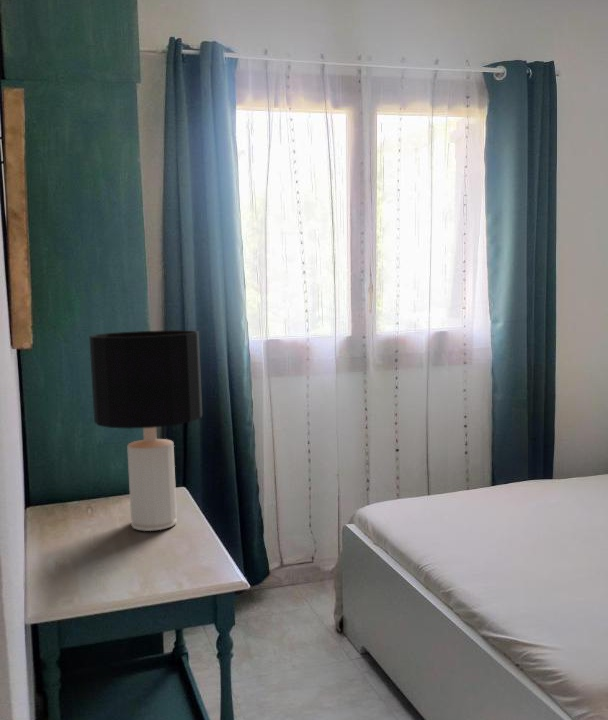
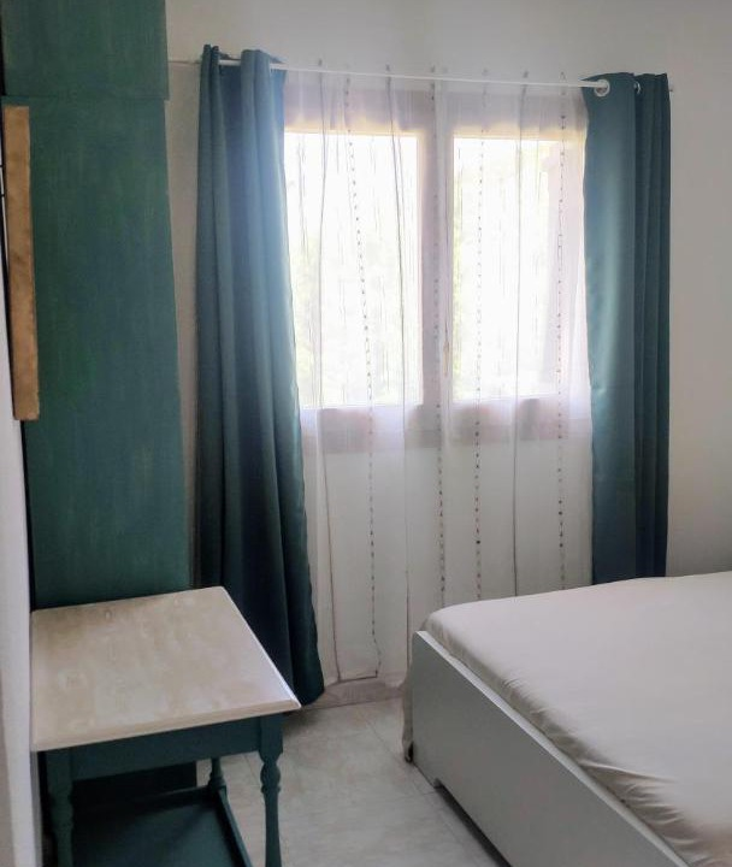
- desk lamp [88,329,203,532]
